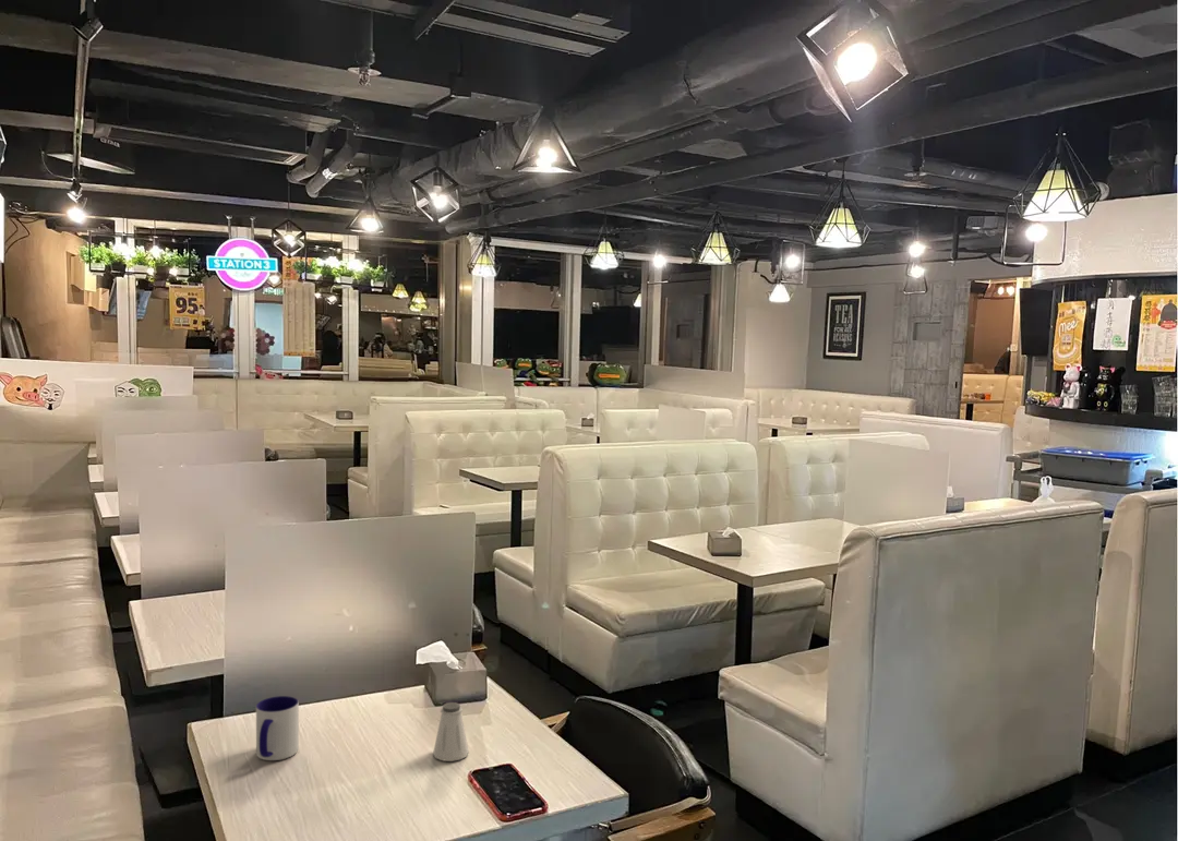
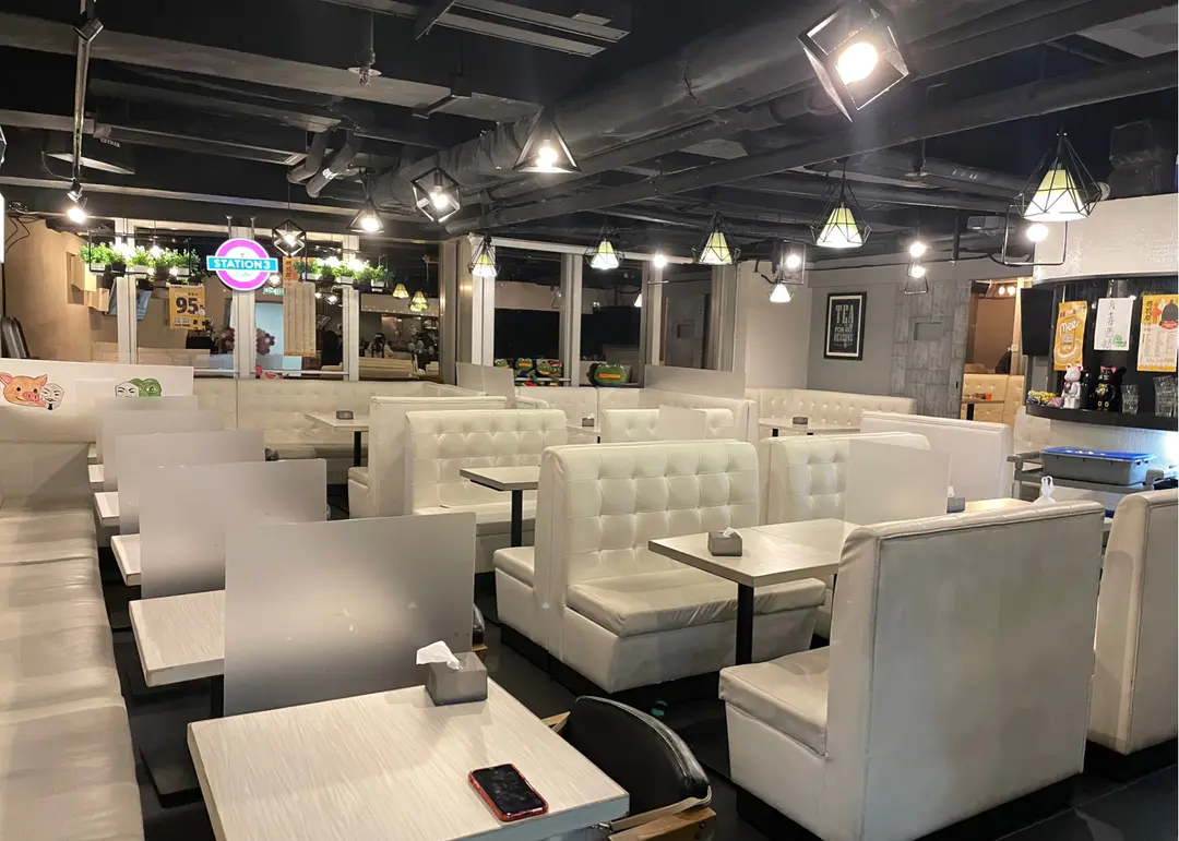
- mug [255,695,300,761]
- saltshaker [432,701,470,762]
